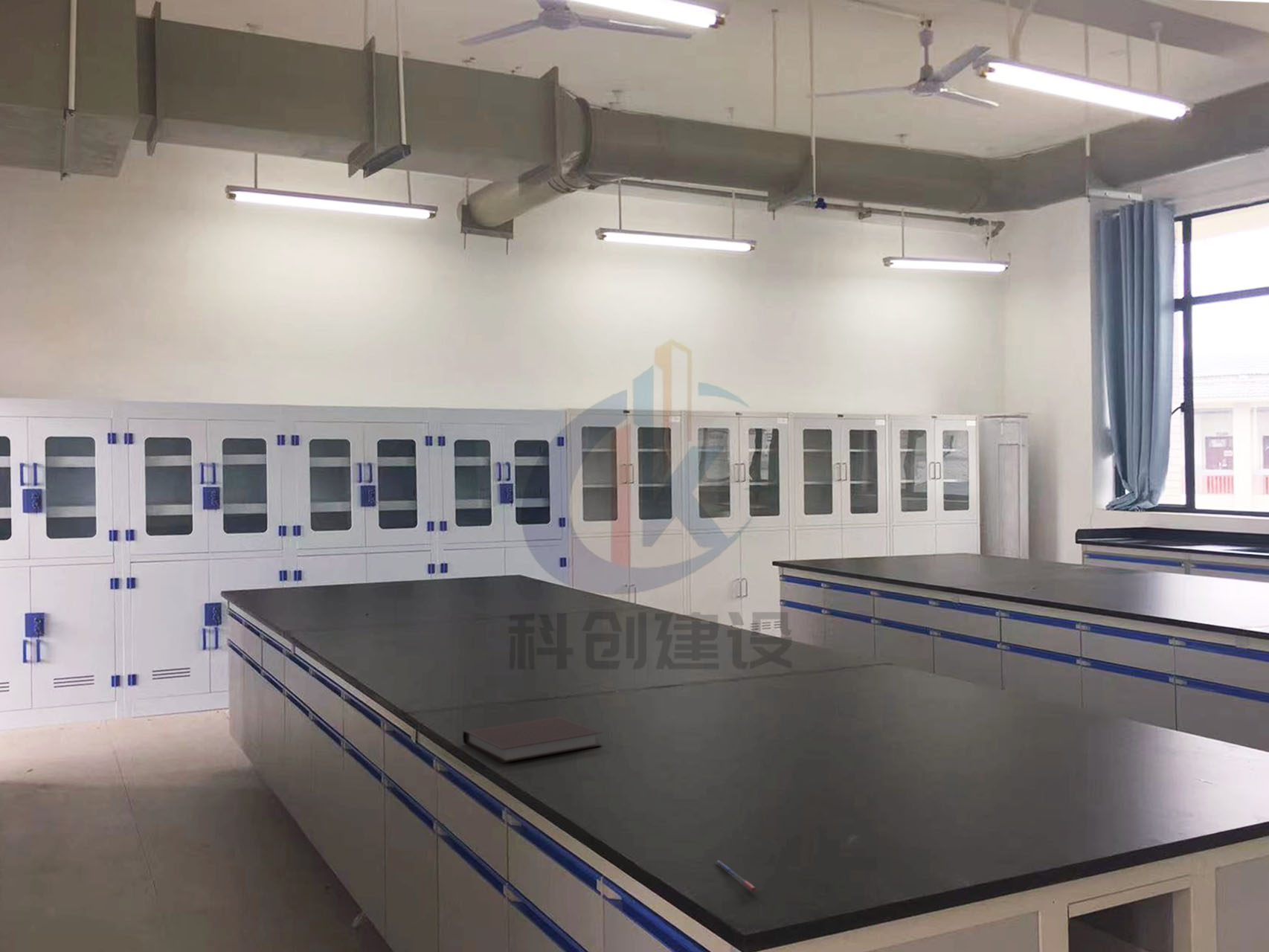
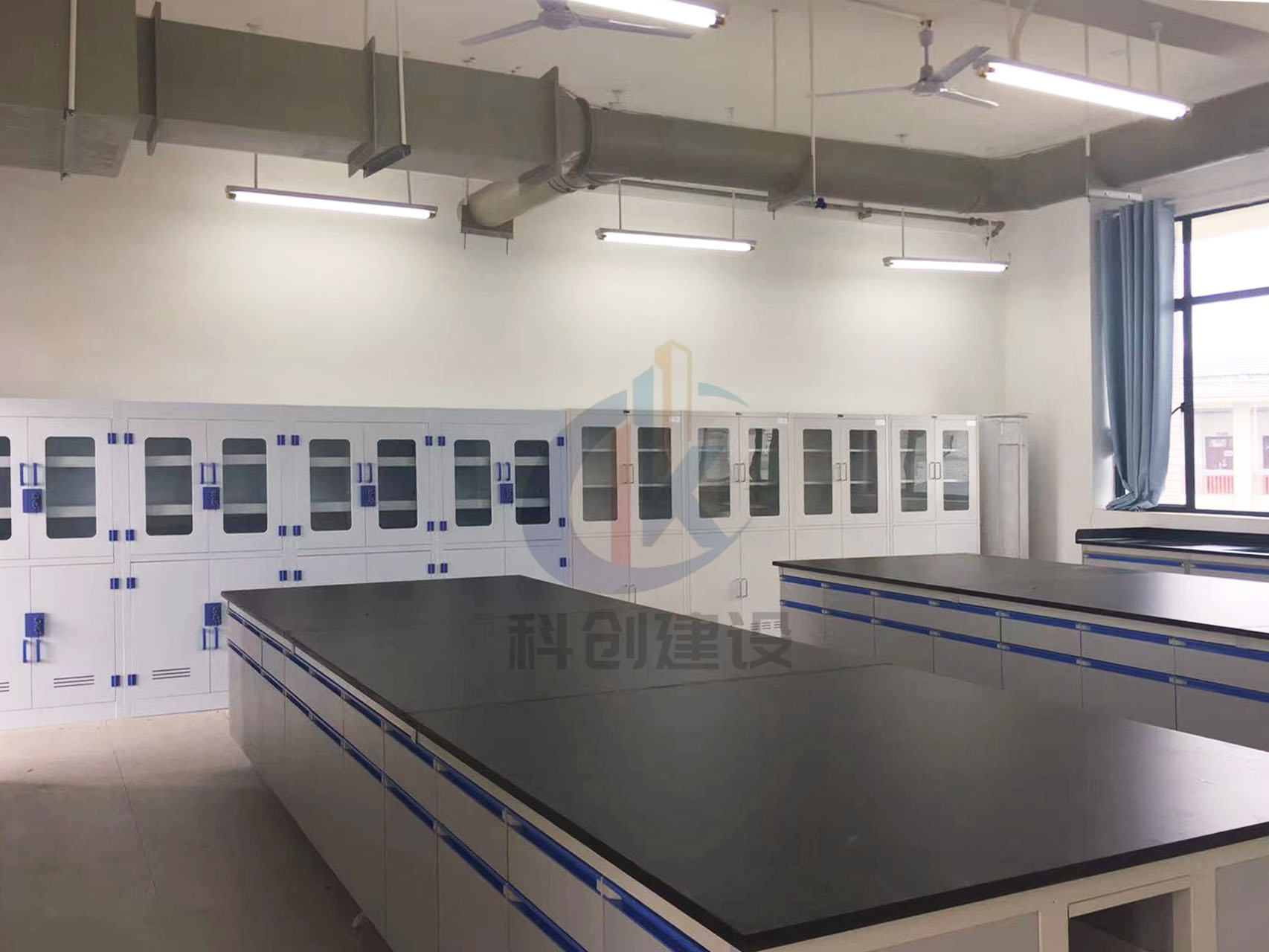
- notebook [462,716,603,764]
- pen [716,860,757,892]
